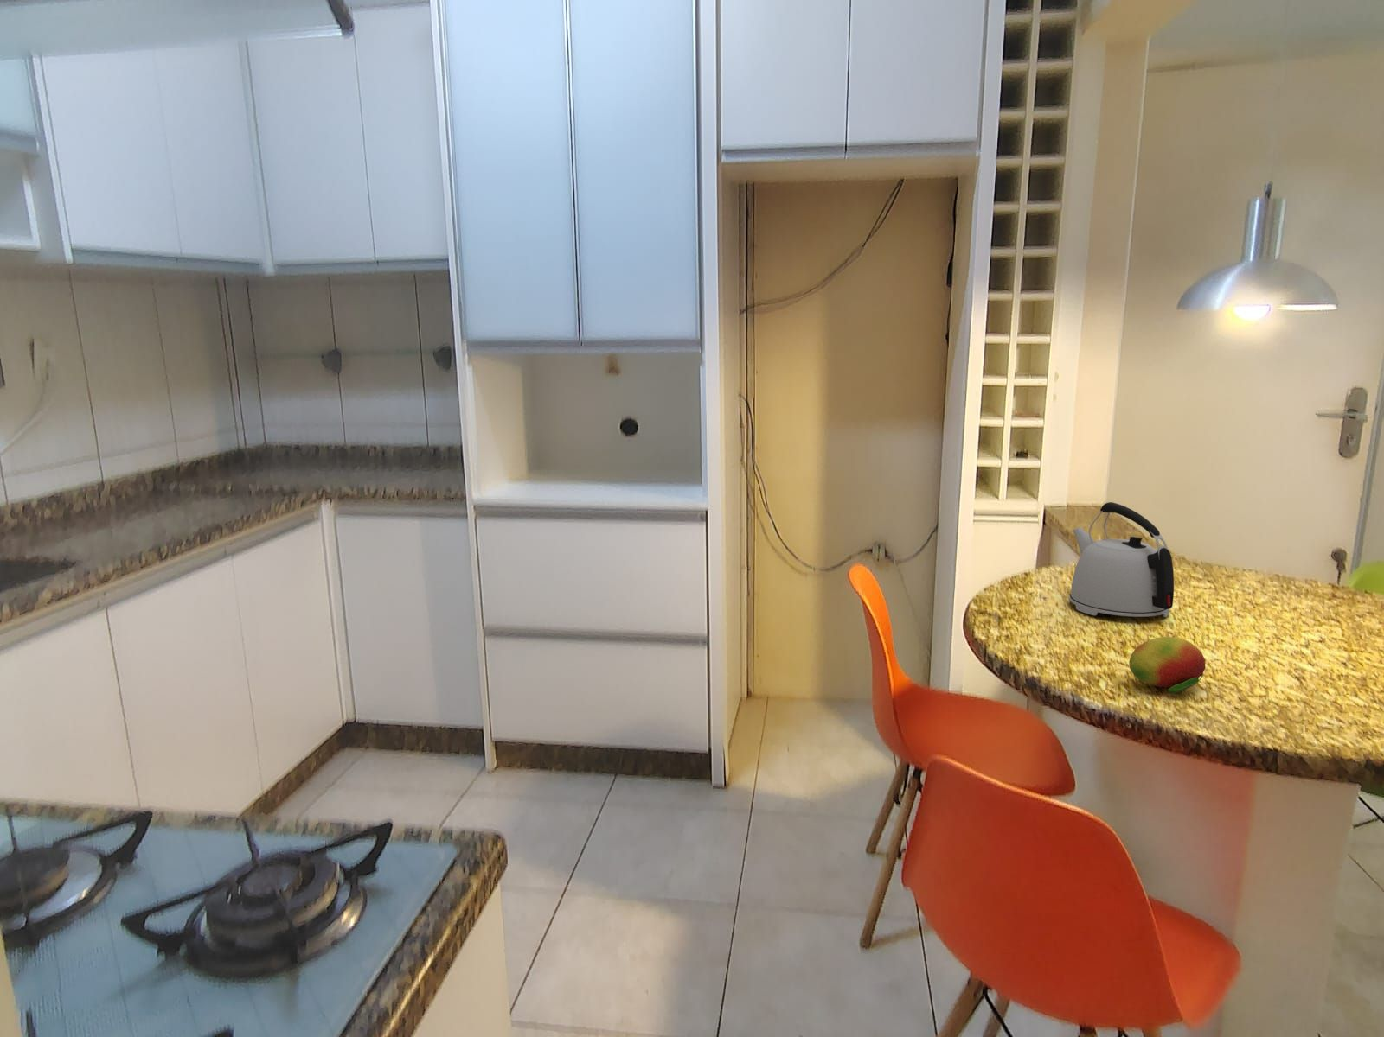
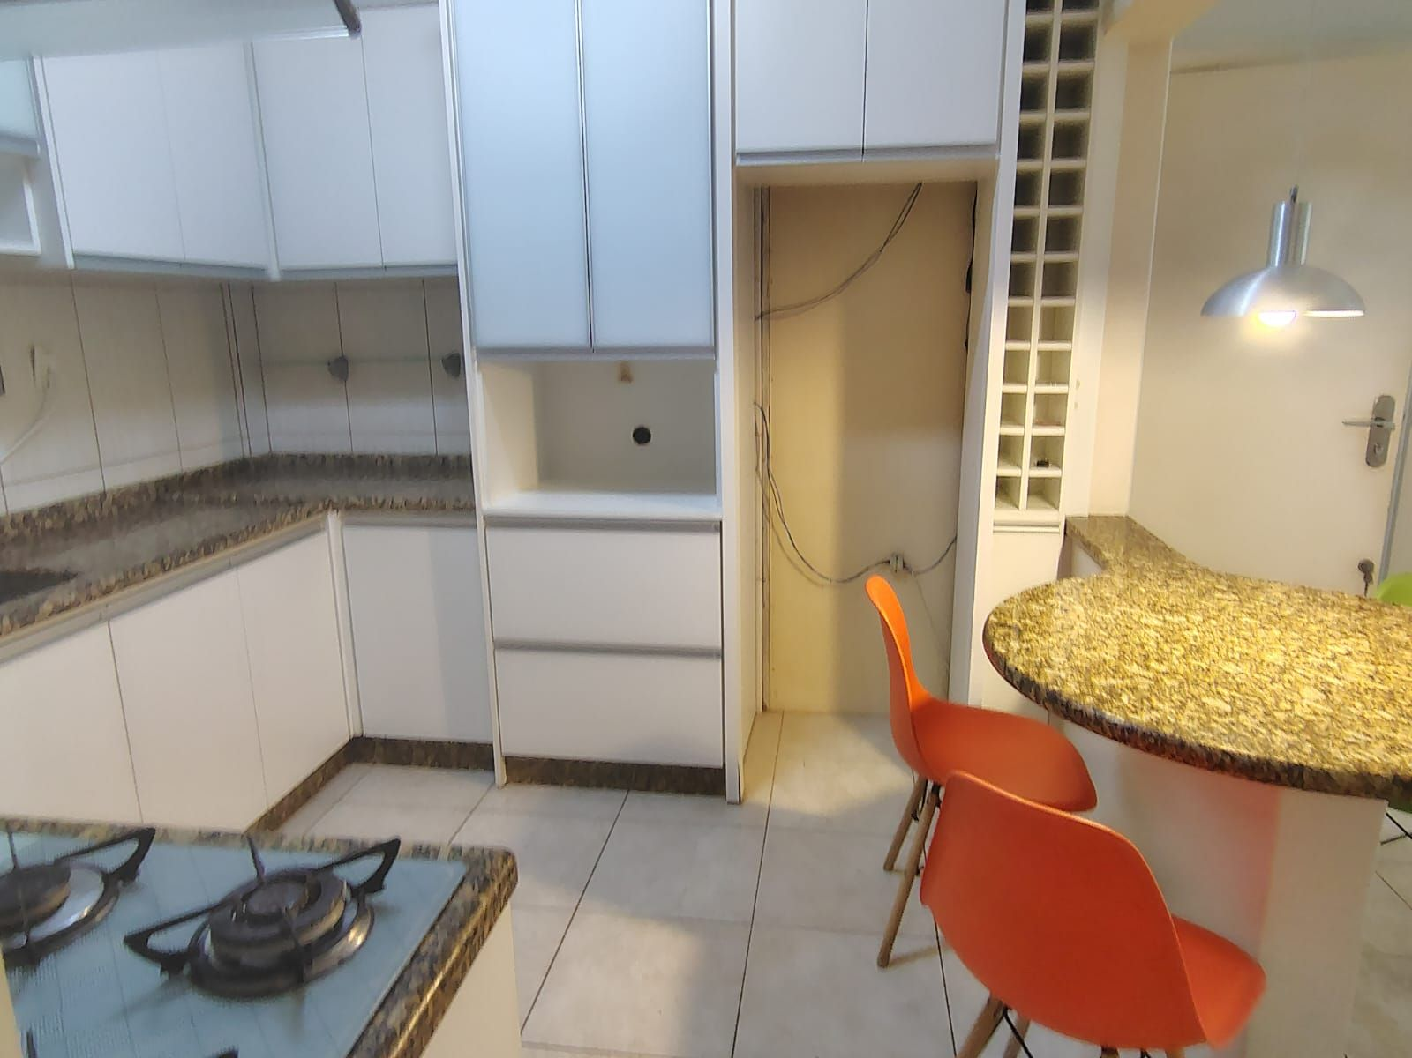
- fruit [1128,636,1205,694]
- kettle [1068,501,1175,618]
